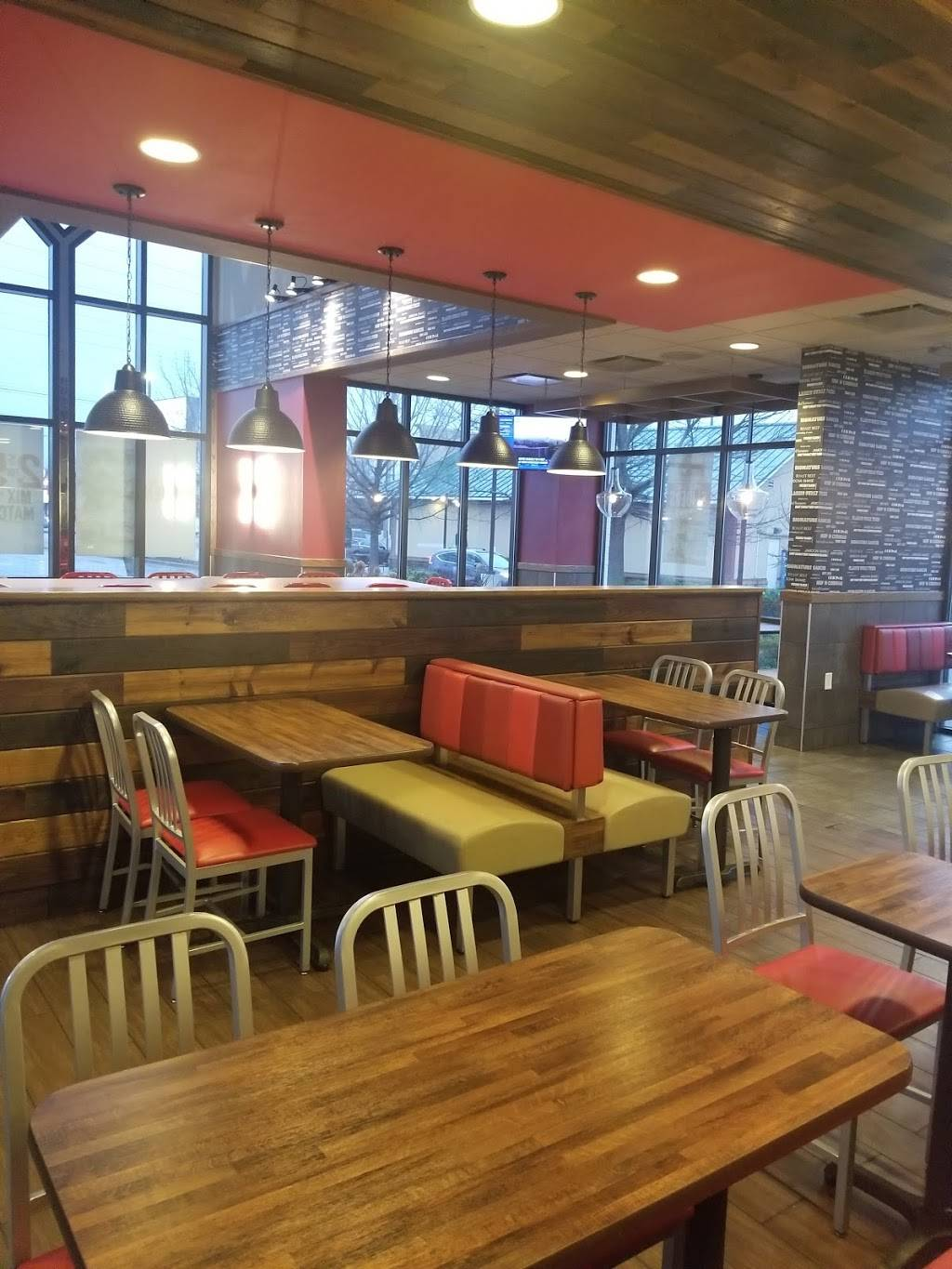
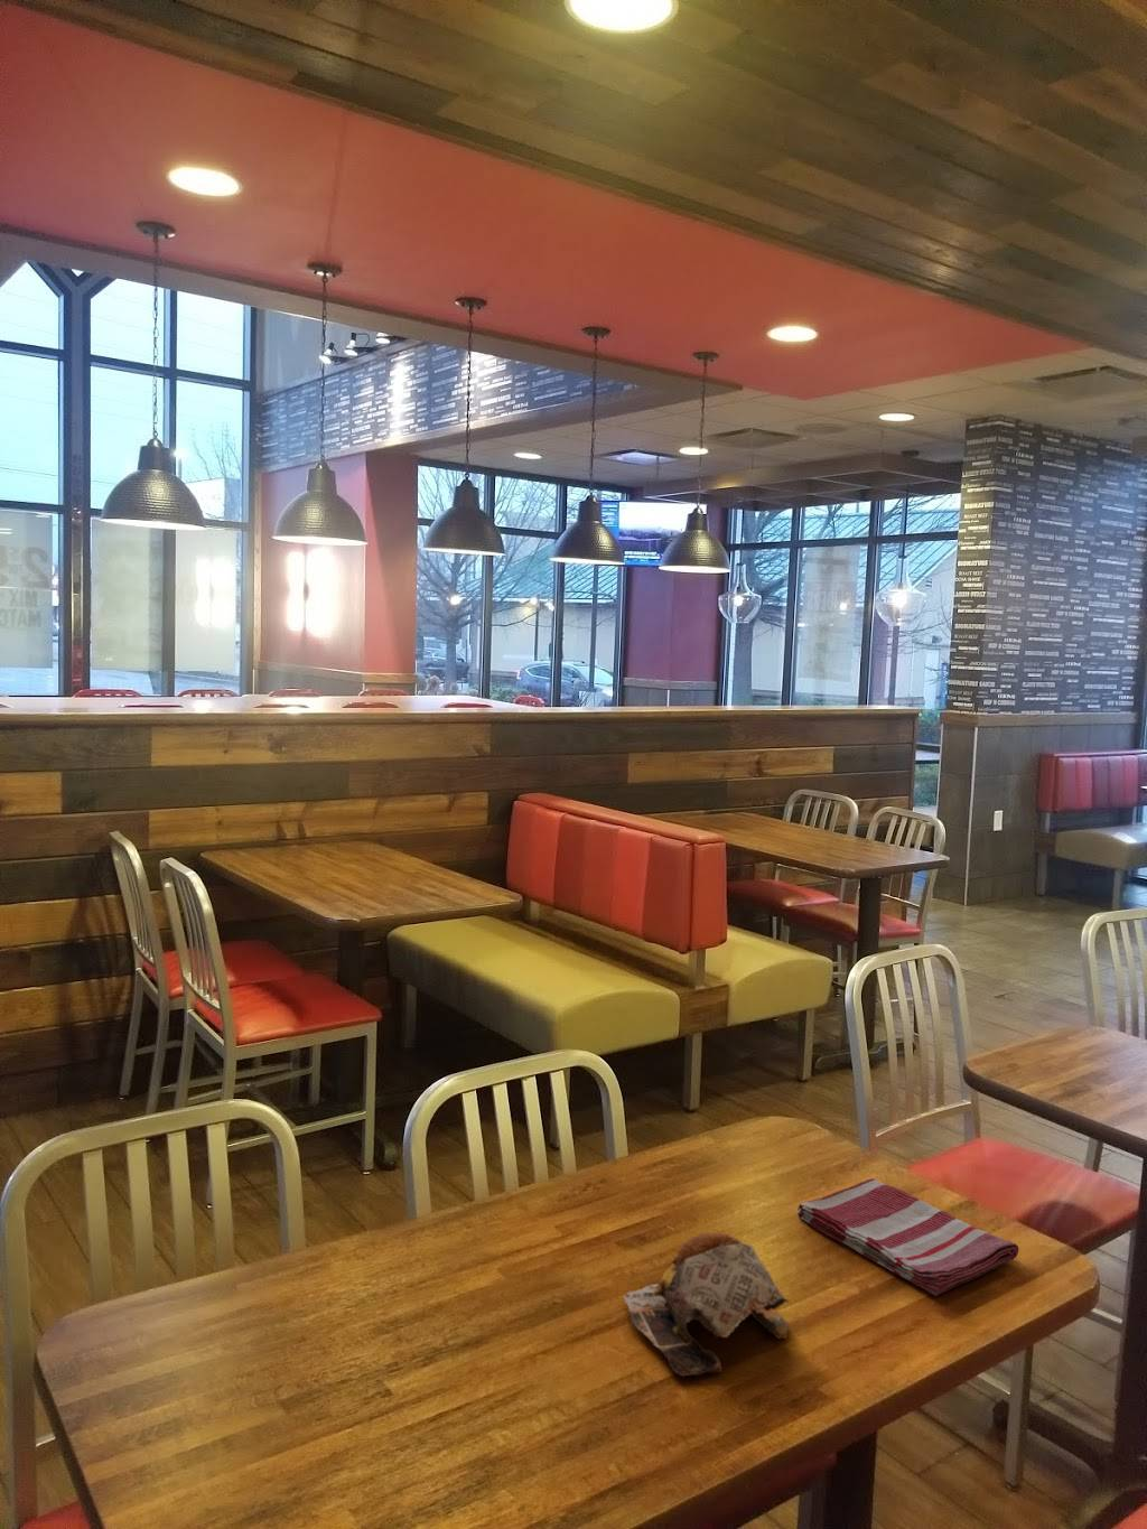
+ dish towel [796,1177,1019,1298]
+ burger [623,1233,790,1377]
